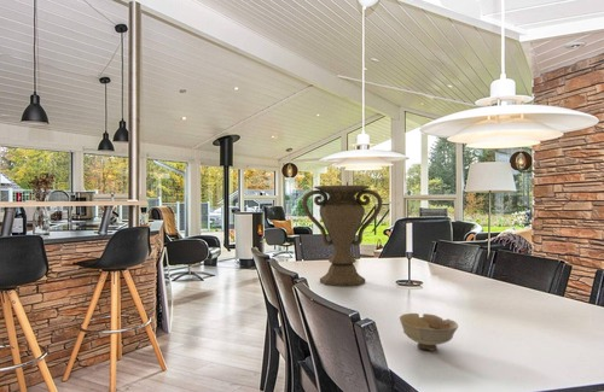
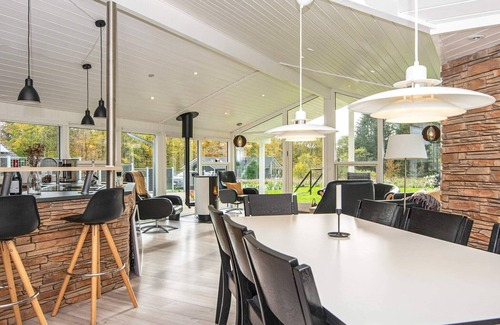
- vase [301,185,383,287]
- bowl [399,312,459,352]
